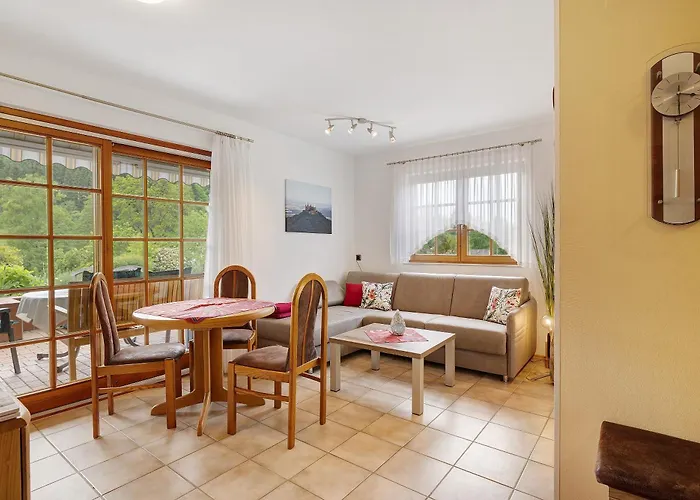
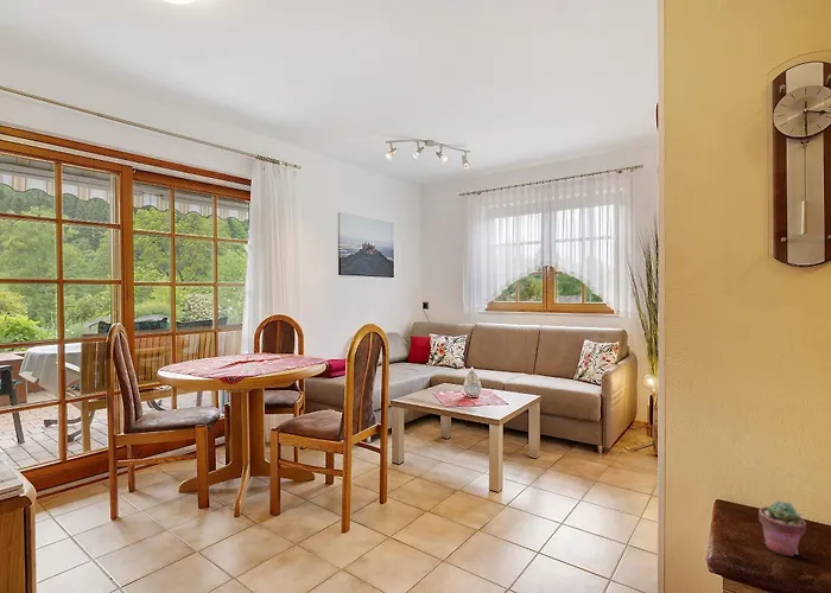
+ potted succulent [757,500,807,557]
